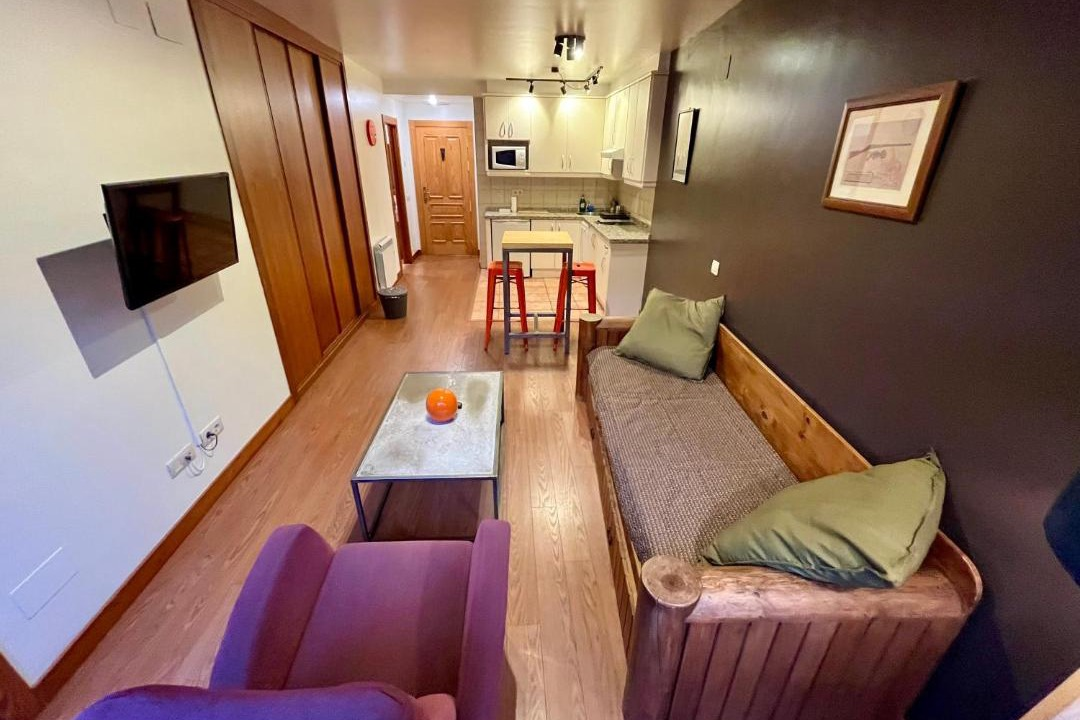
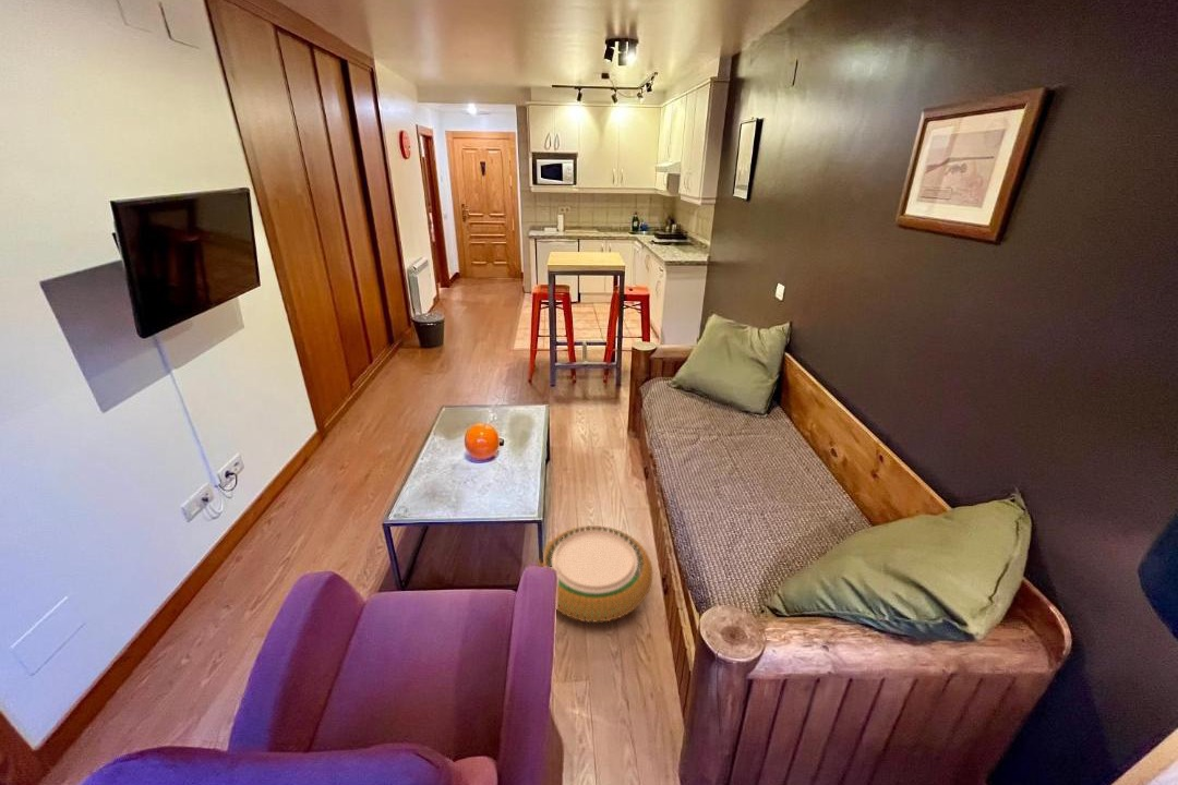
+ woven basket [537,524,653,624]
